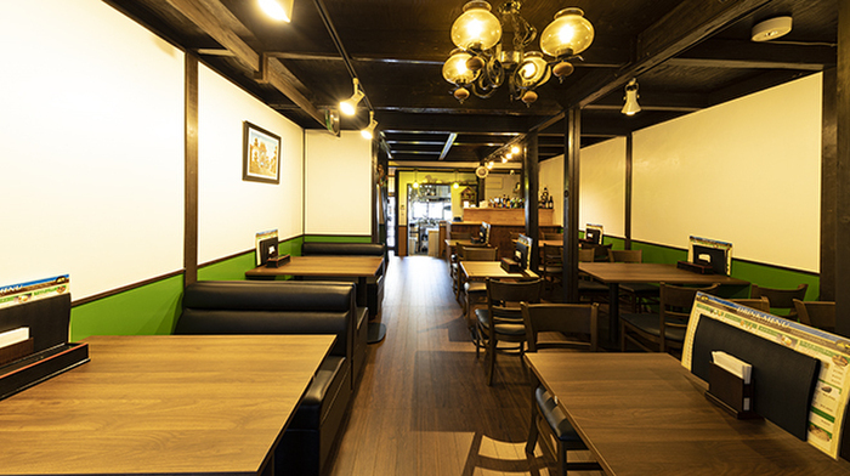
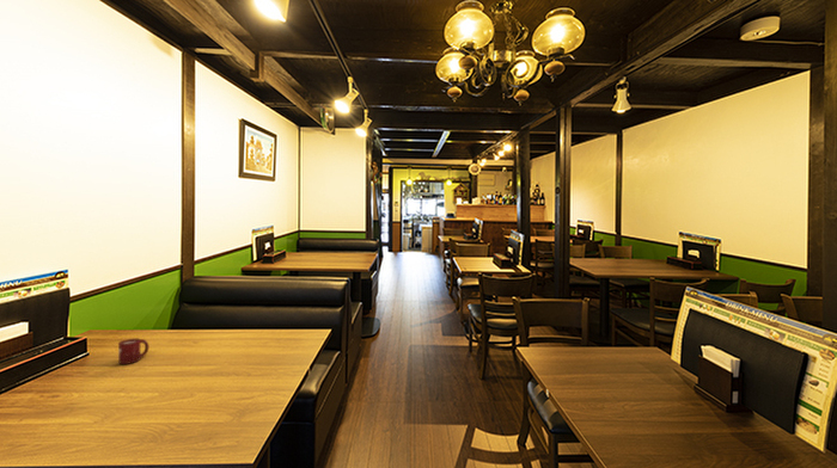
+ cup [117,338,149,365]
